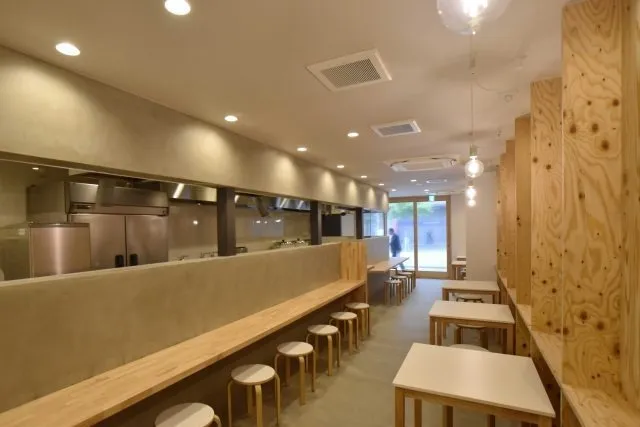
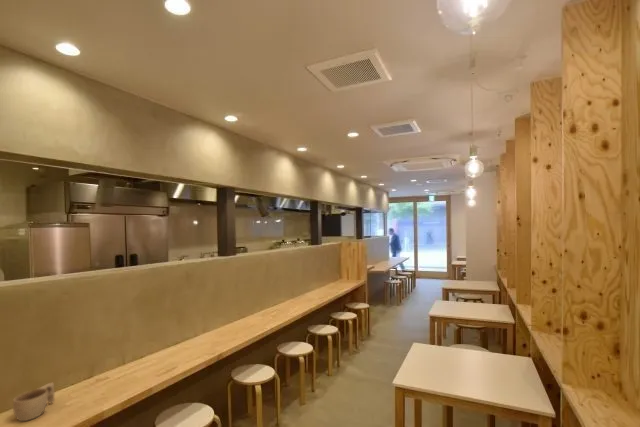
+ cup [12,382,56,422]
